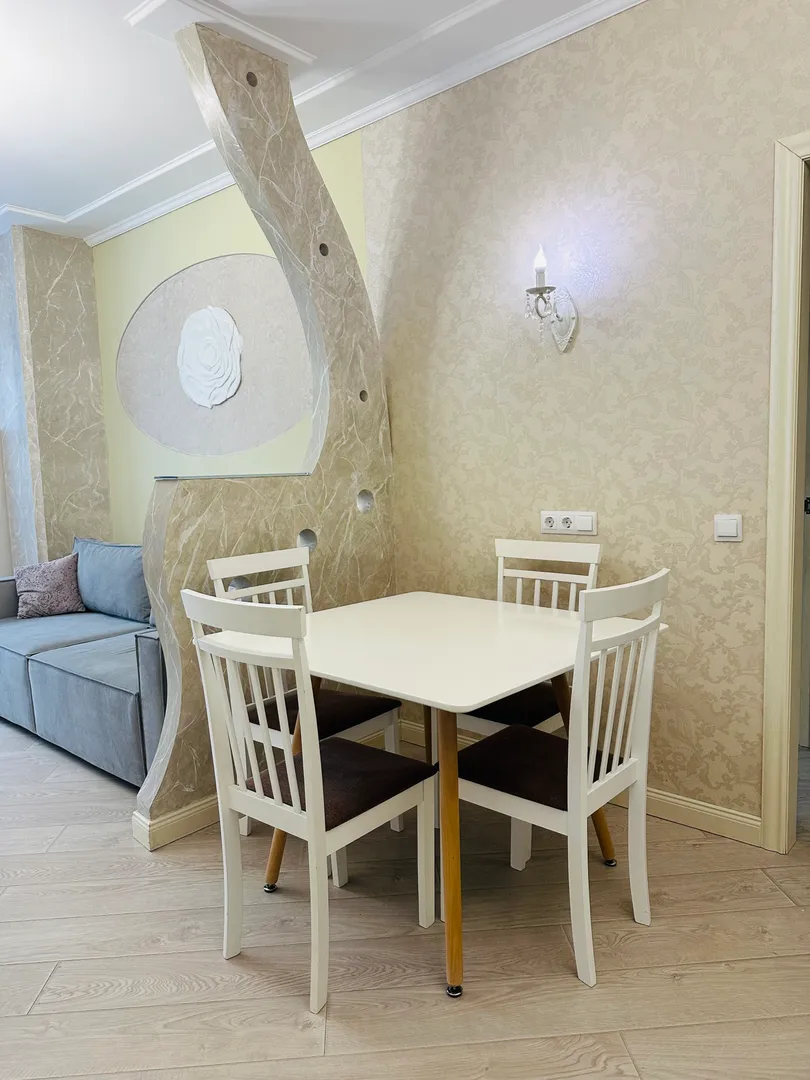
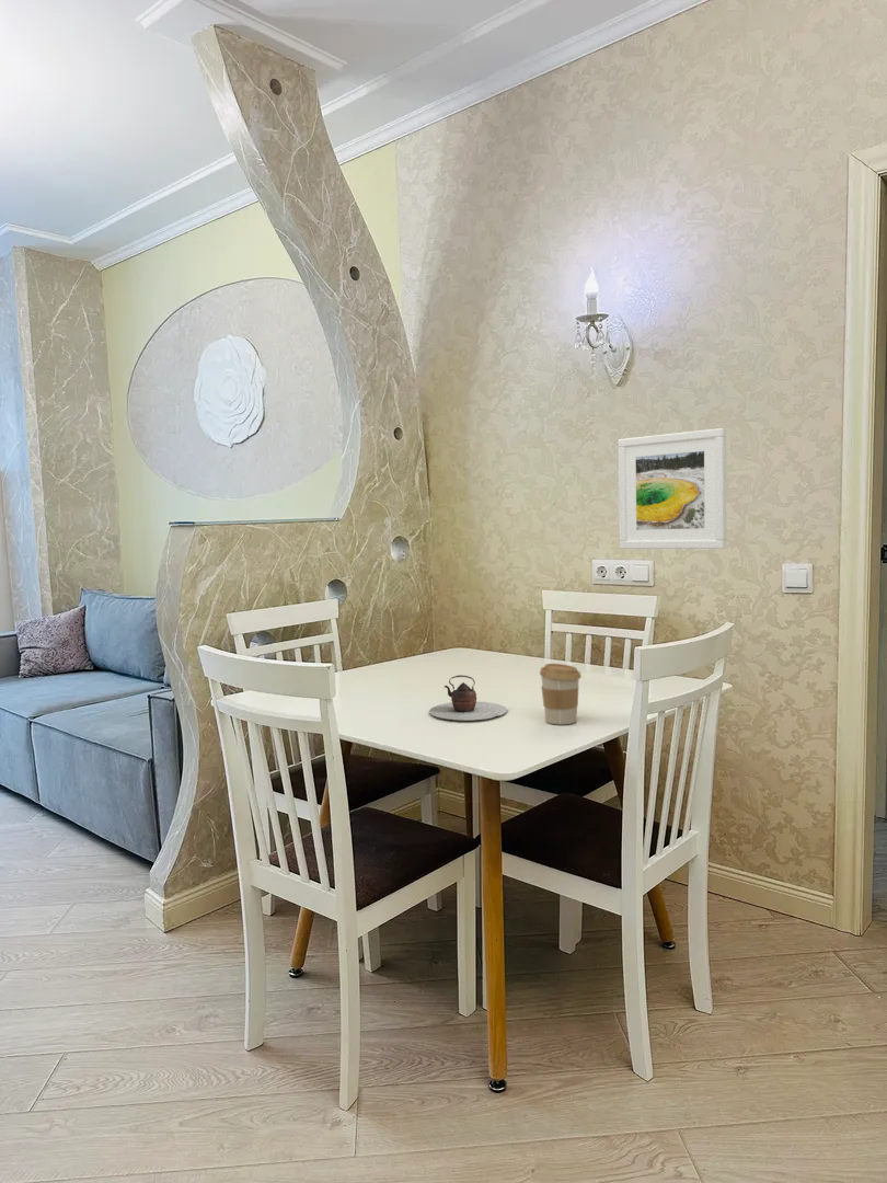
+ coffee cup [539,663,583,725]
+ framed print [617,427,727,550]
+ teapot [428,674,508,722]
